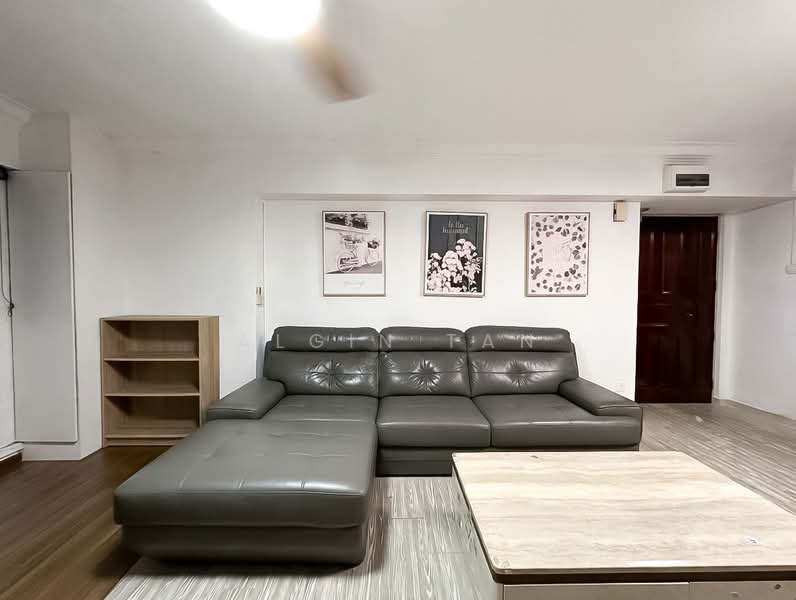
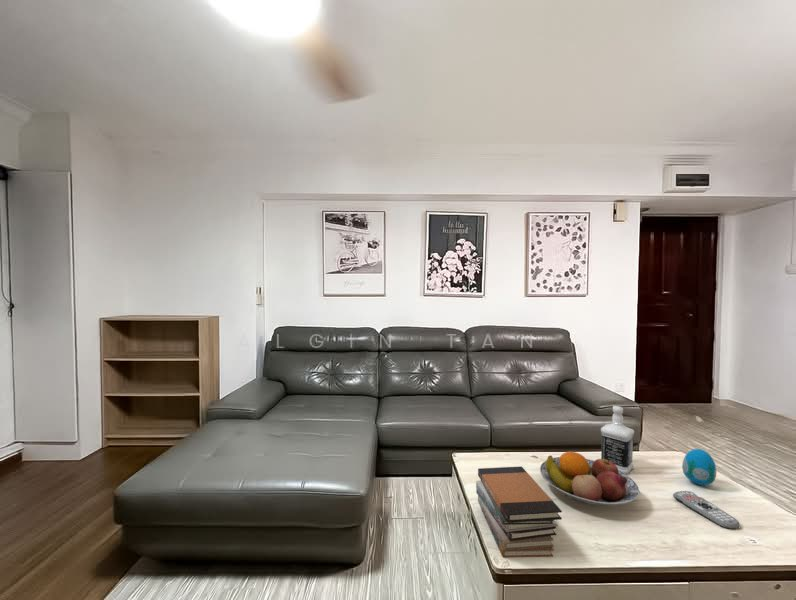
+ bottle [600,405,635,475]
+ decorative egg [681,448,717,486]
+ book stack [475,466,563,559]
+ remote control [672,490,741,530]
+ fruit bowl [539,451,640,506]
